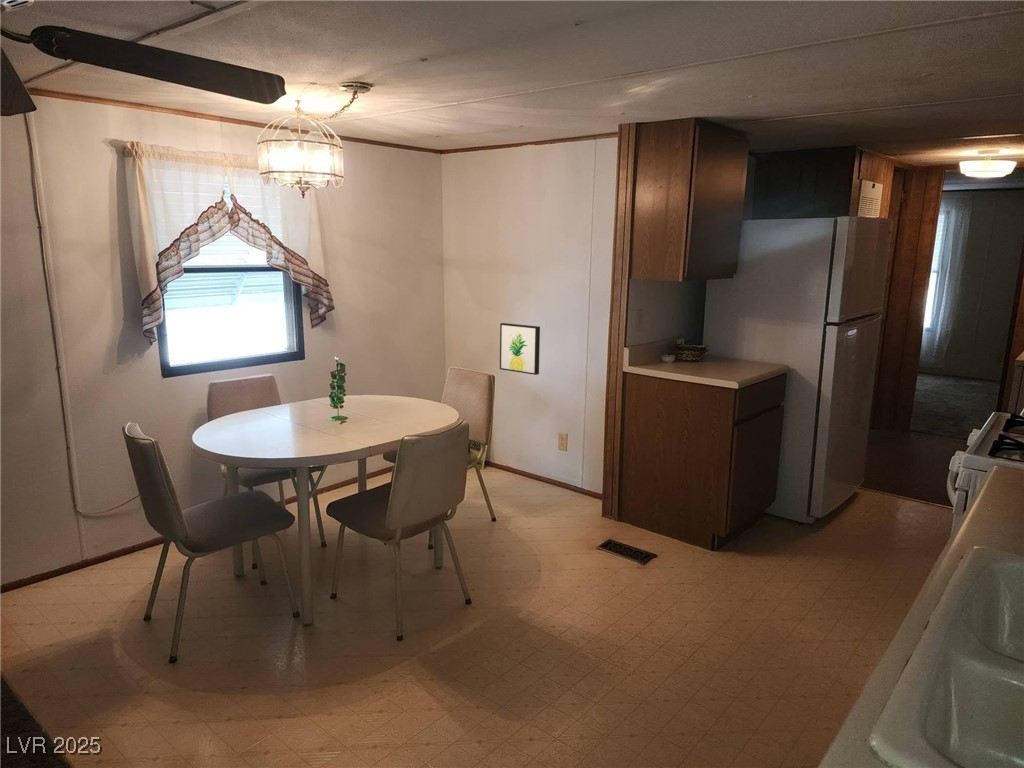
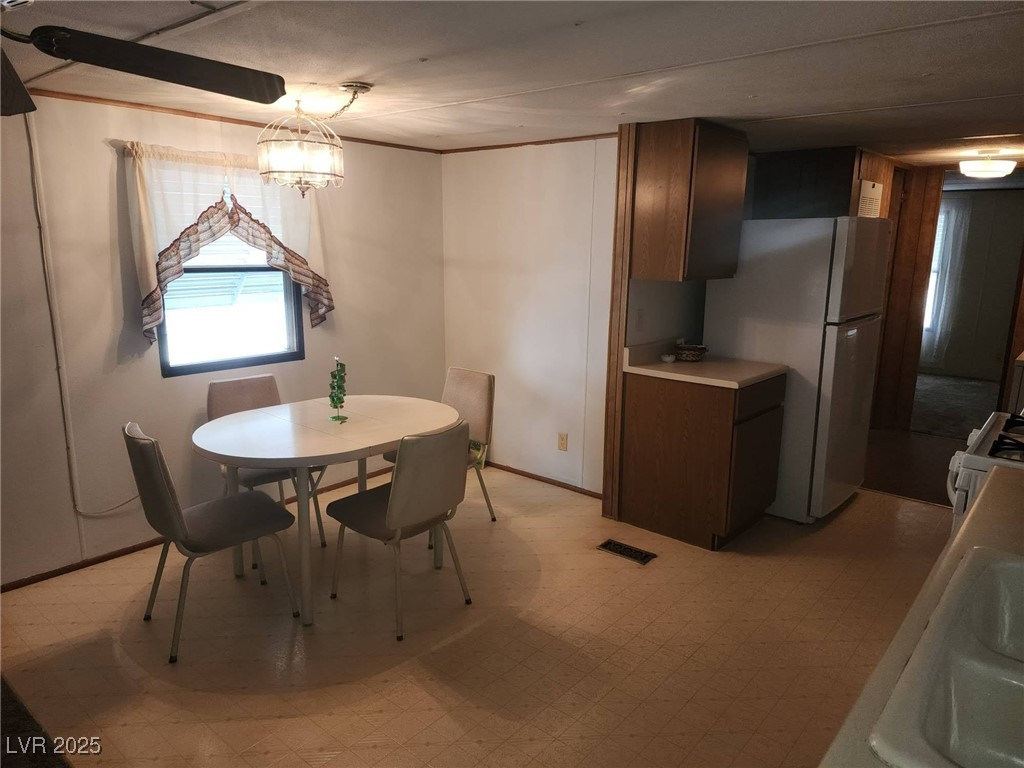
- wall art [499,322,541,376]
